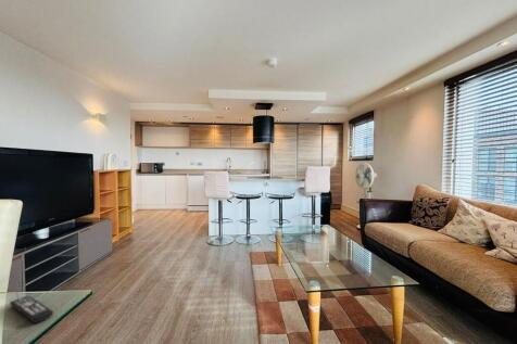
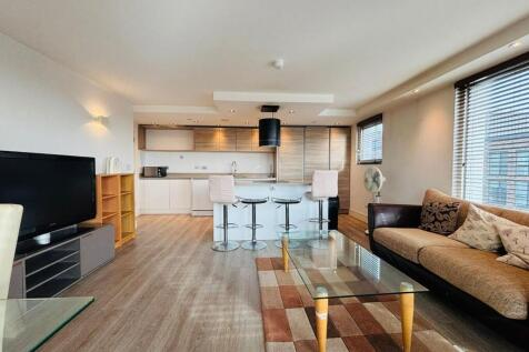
- remote control [9,295,54,324]
